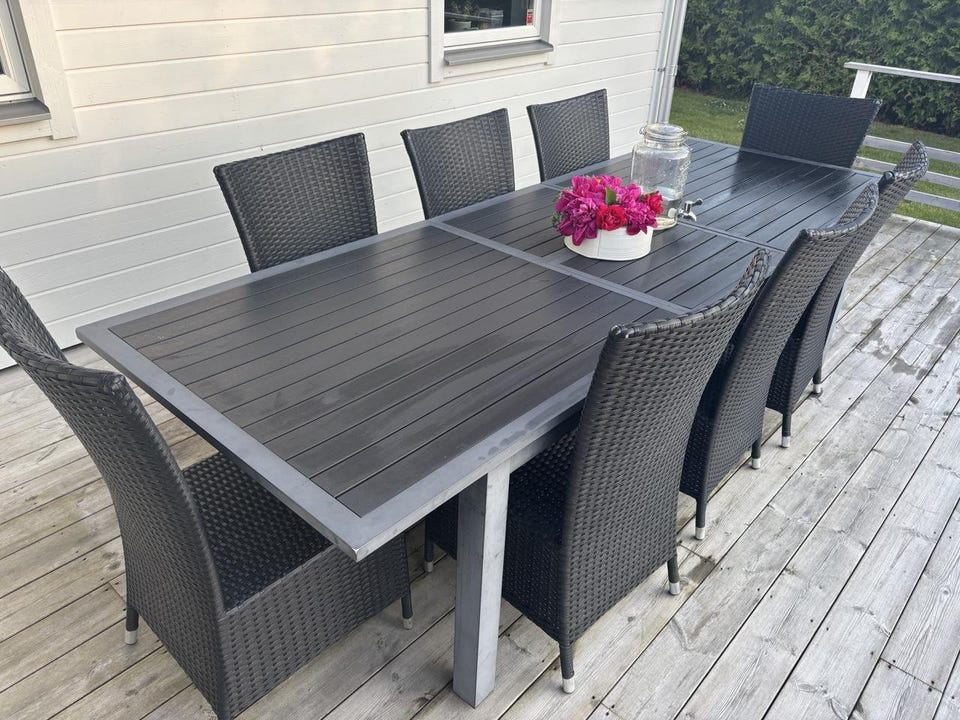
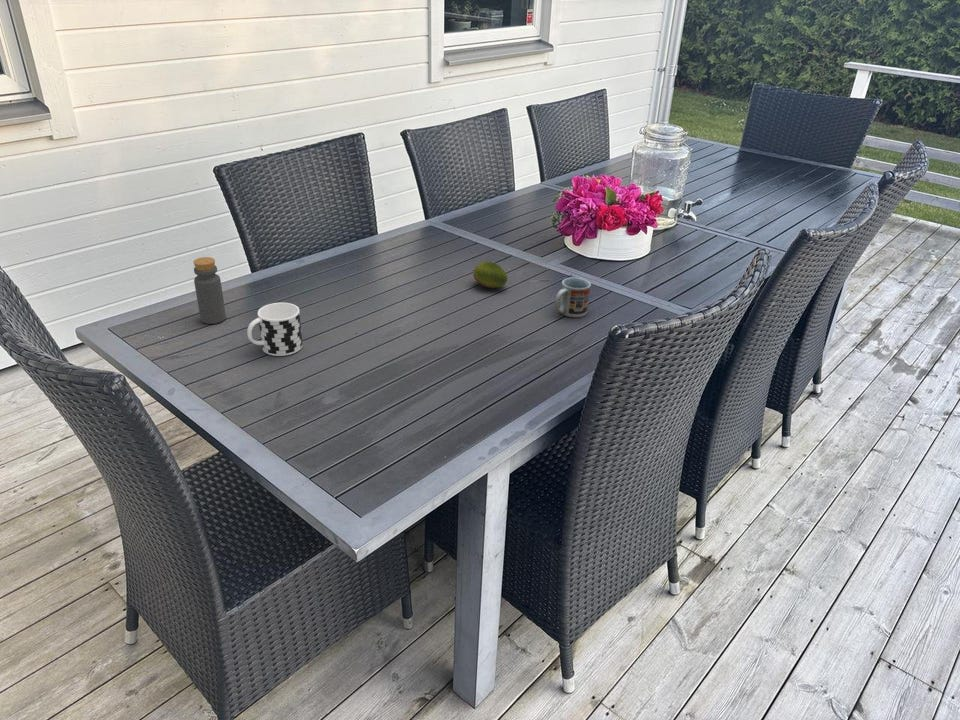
+ cup [246,302,304,357]
+ cup [554,277,592,318]
+ fruit [472,260,508,289]
+ bottle [193,256,227,325]
